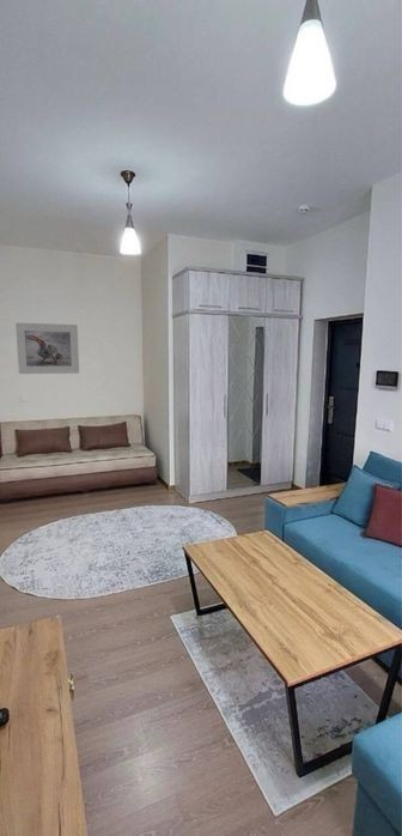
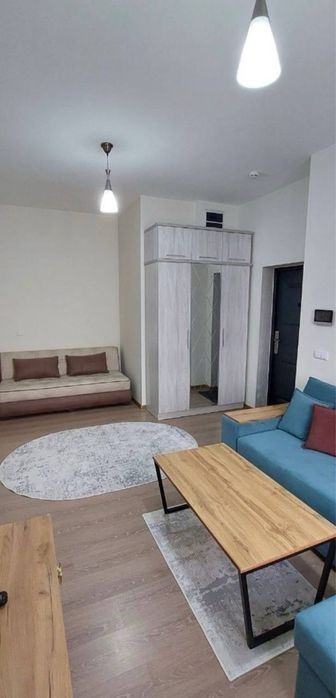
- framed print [14,321,80,375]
